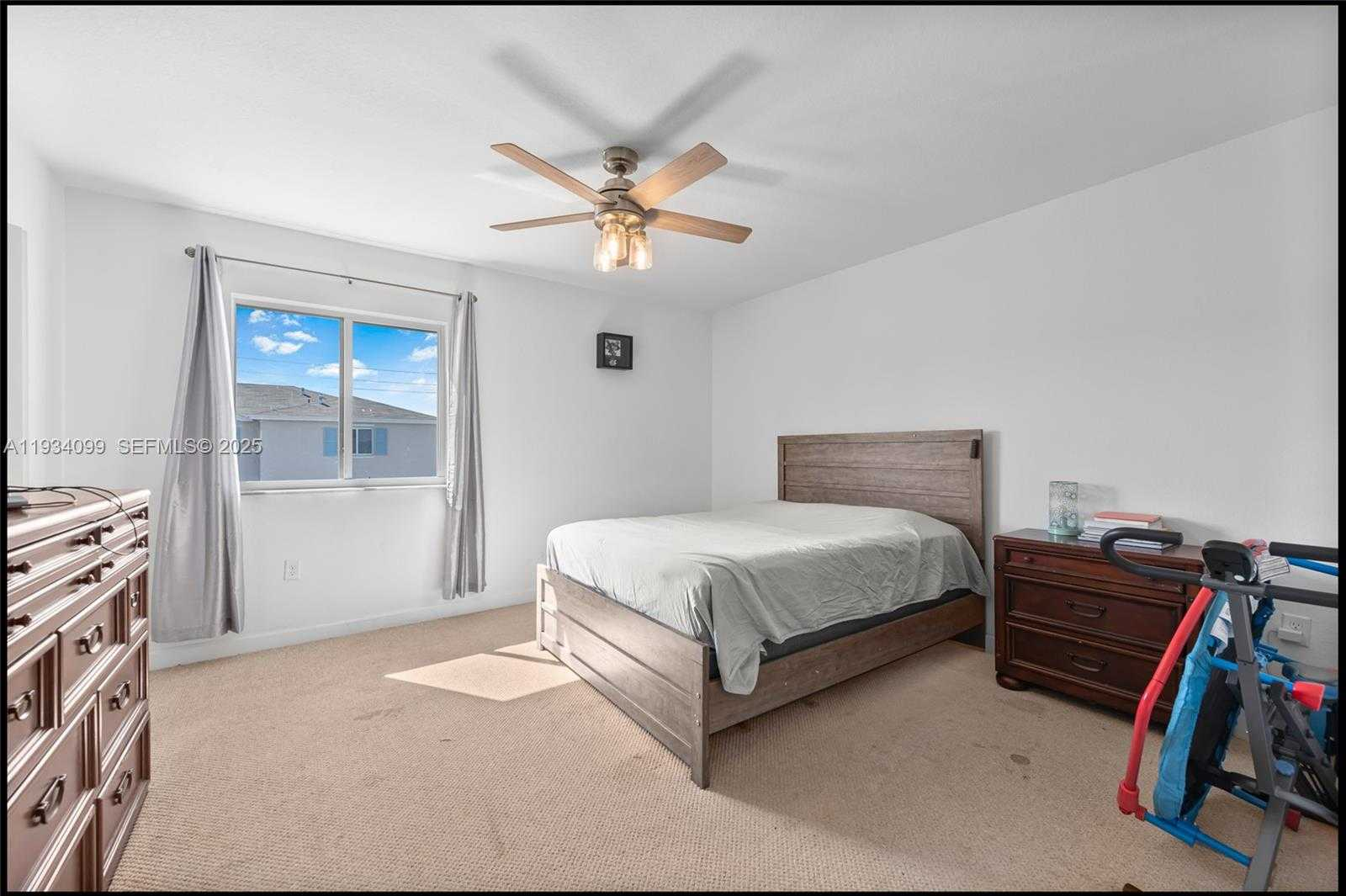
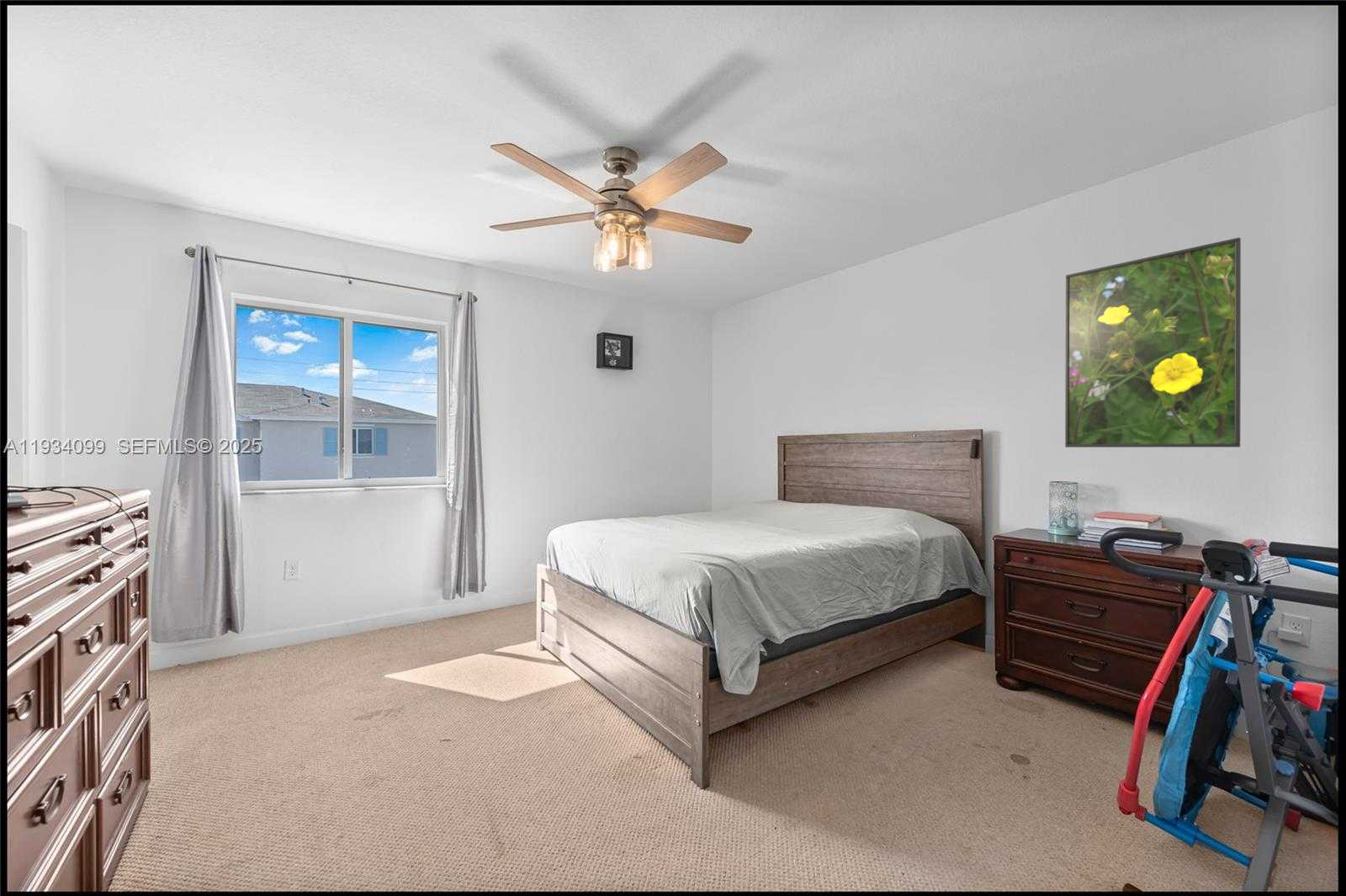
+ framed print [1064,236,1242,448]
